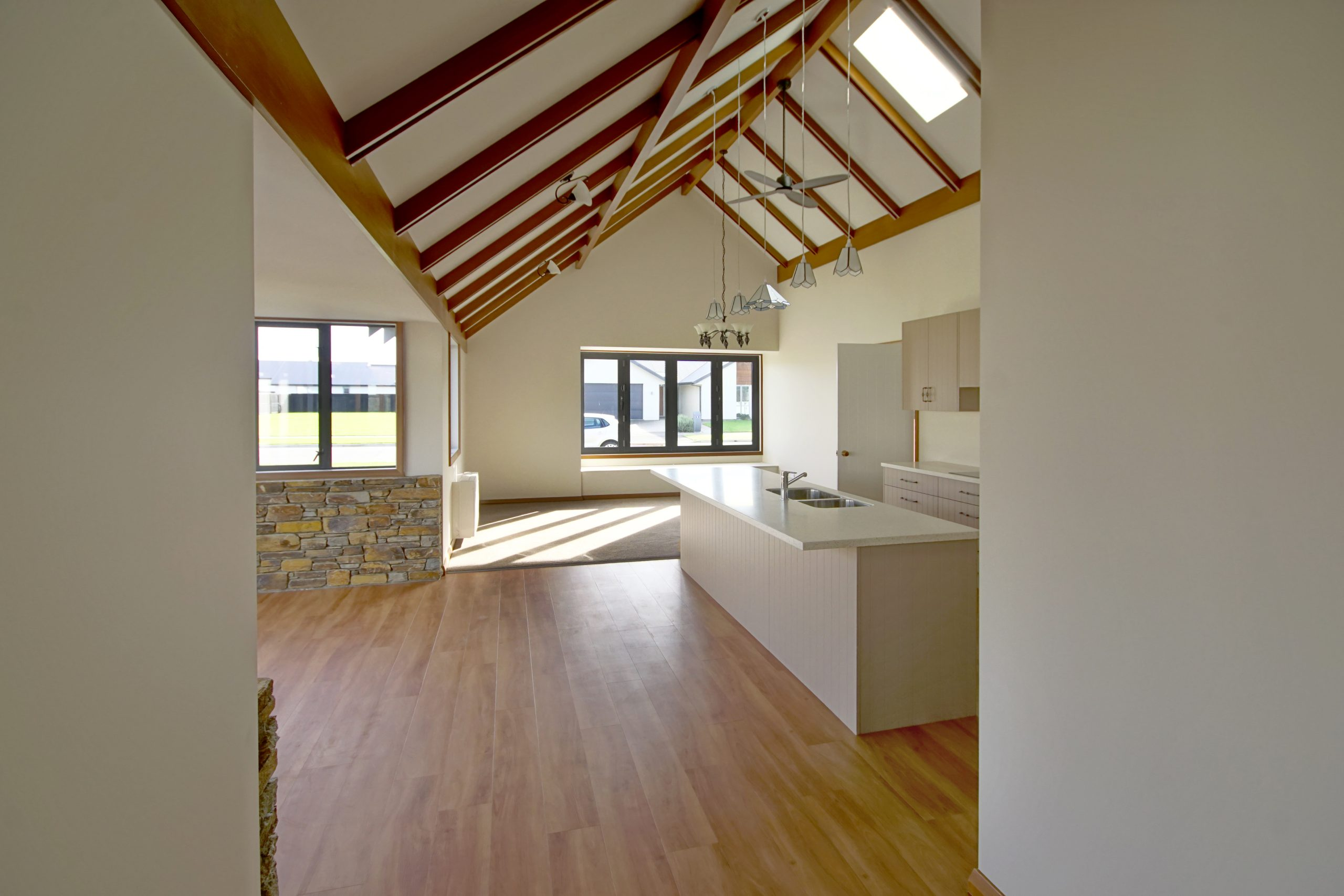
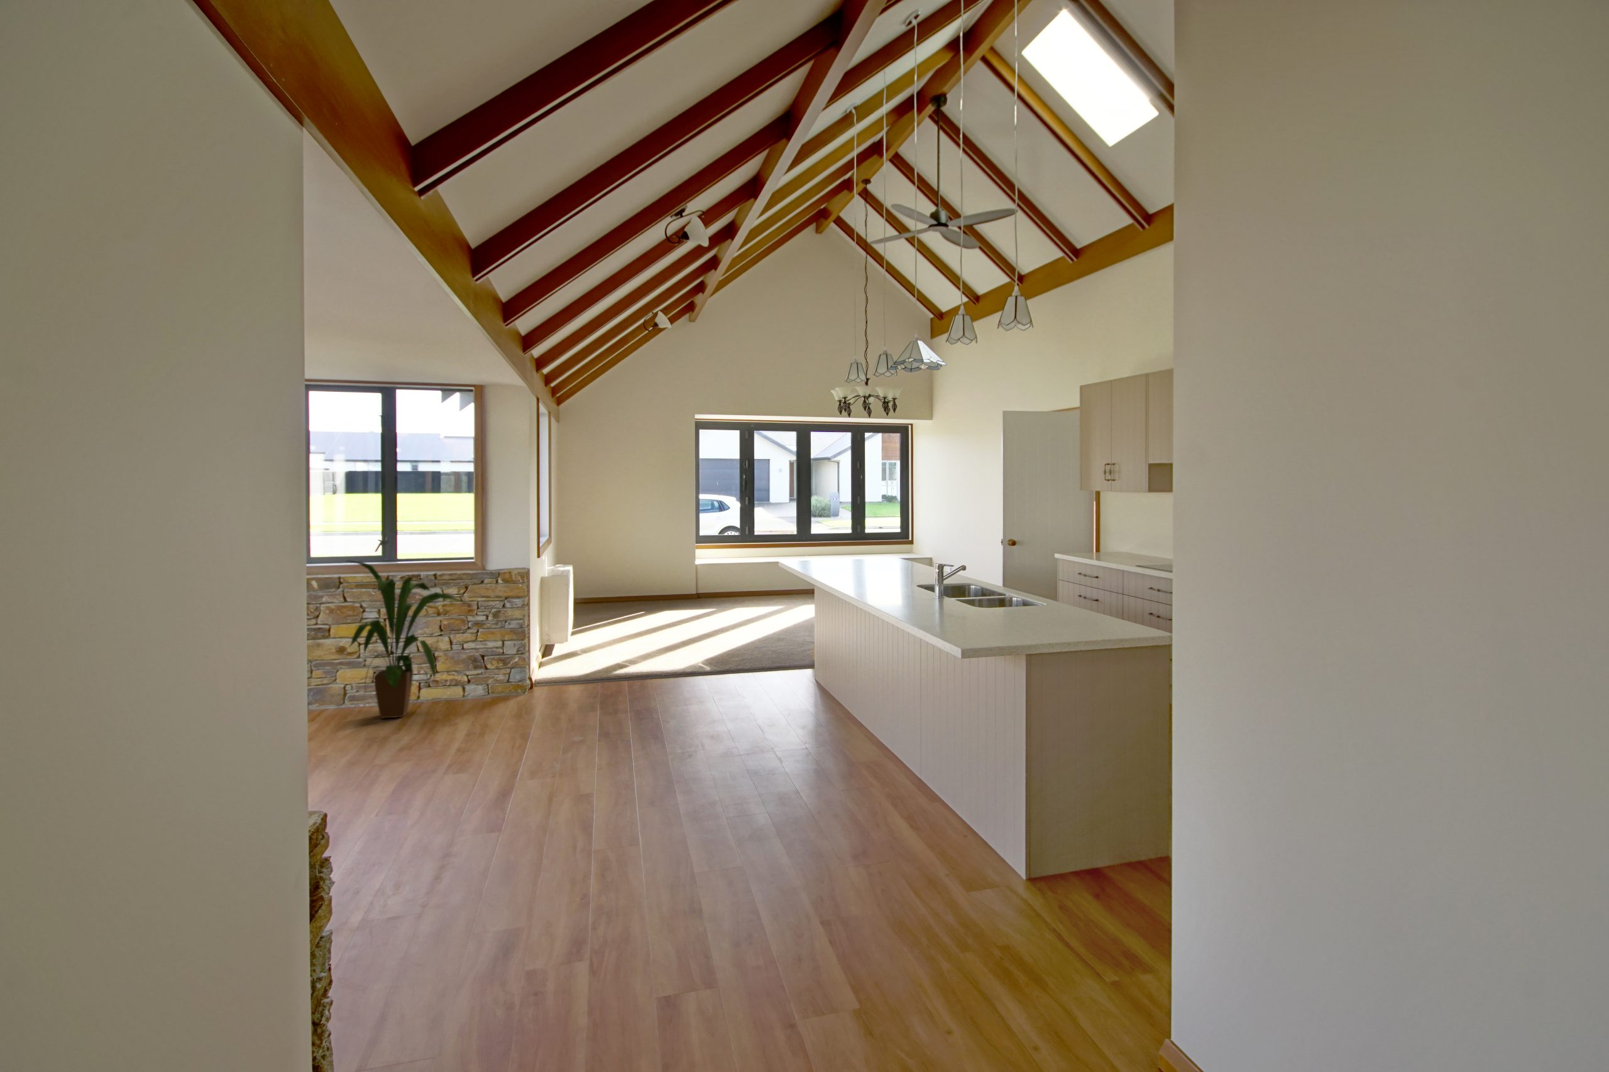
+ house plant [345,560,467,719]
